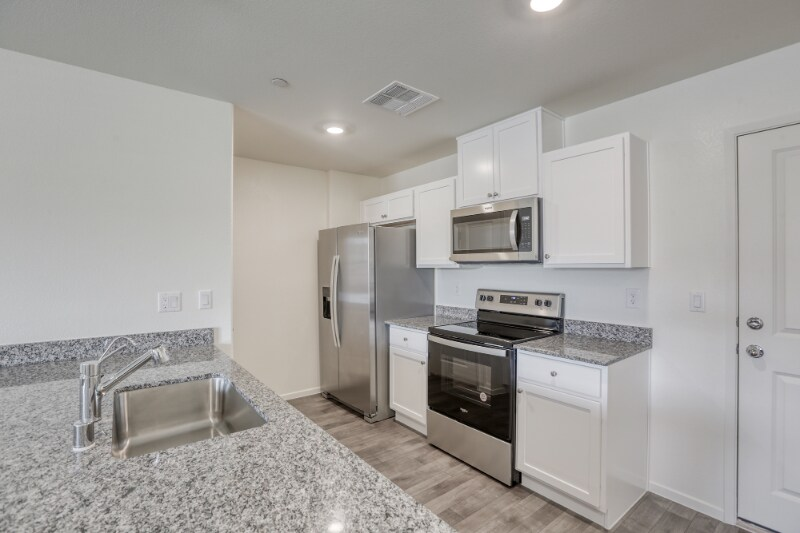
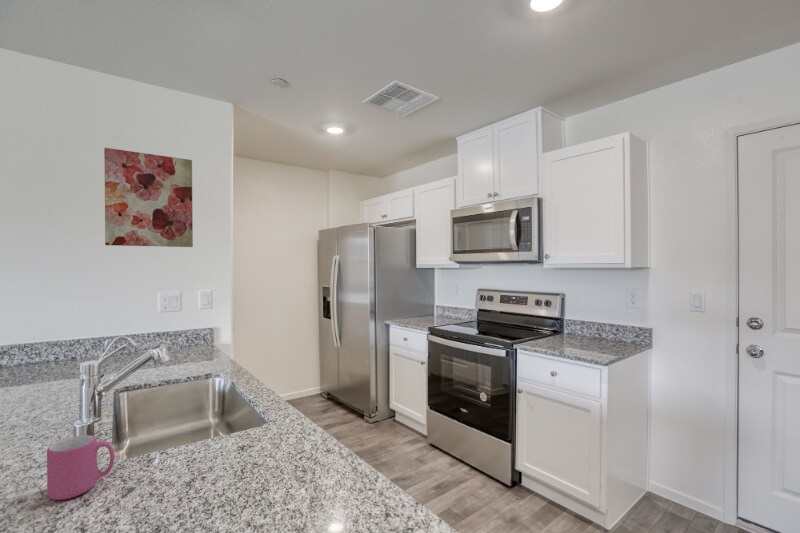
+ mug [46,434,115,501]
+ wall art [103,147,194,248]
